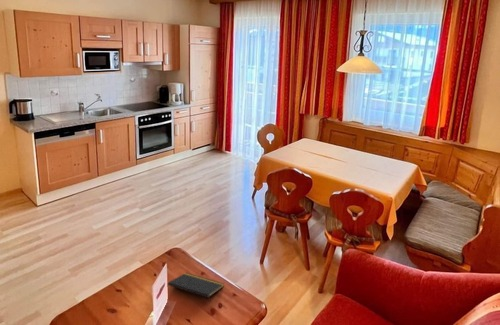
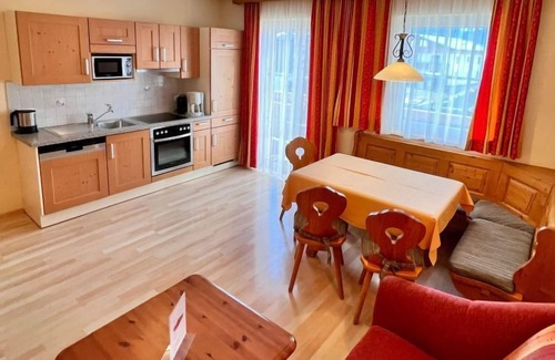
- notepad [167,272,225,304]
